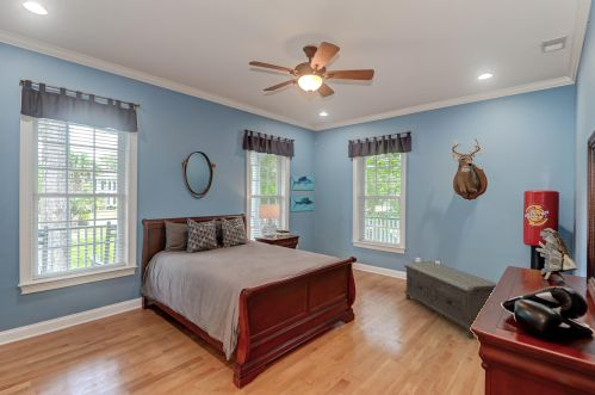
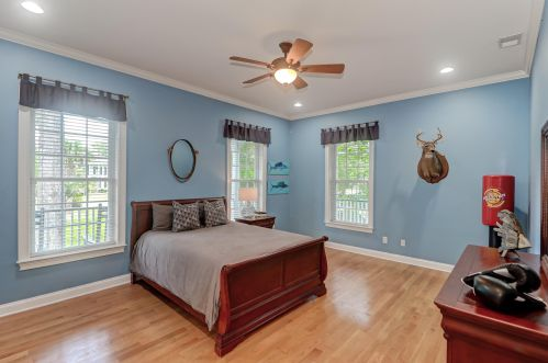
- bench [403,260,497,340]
